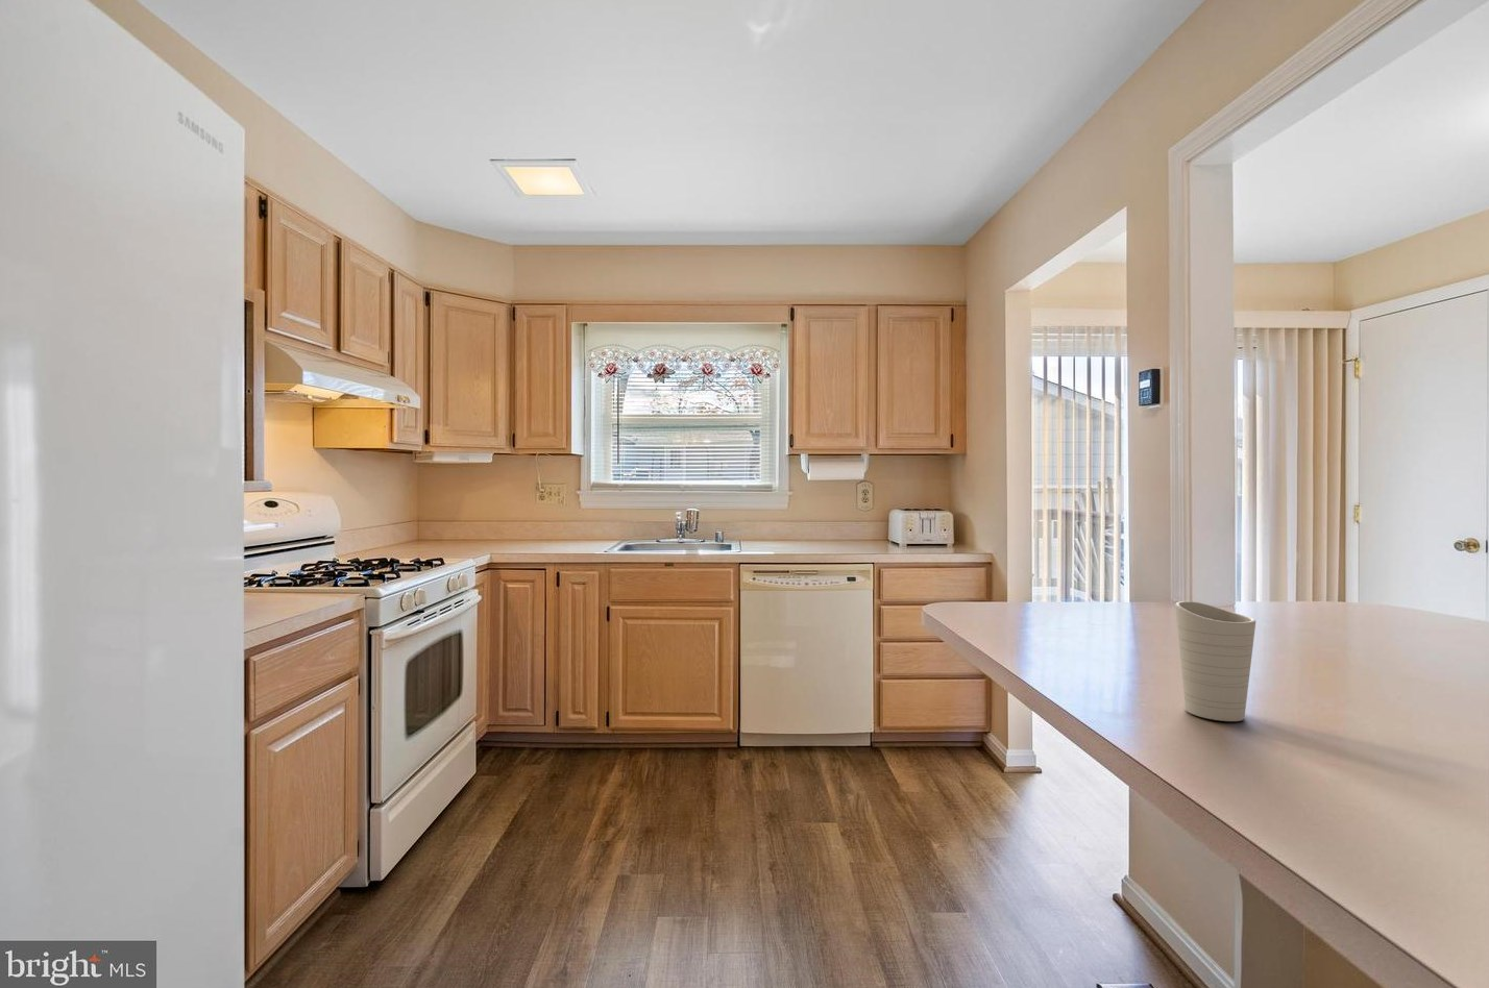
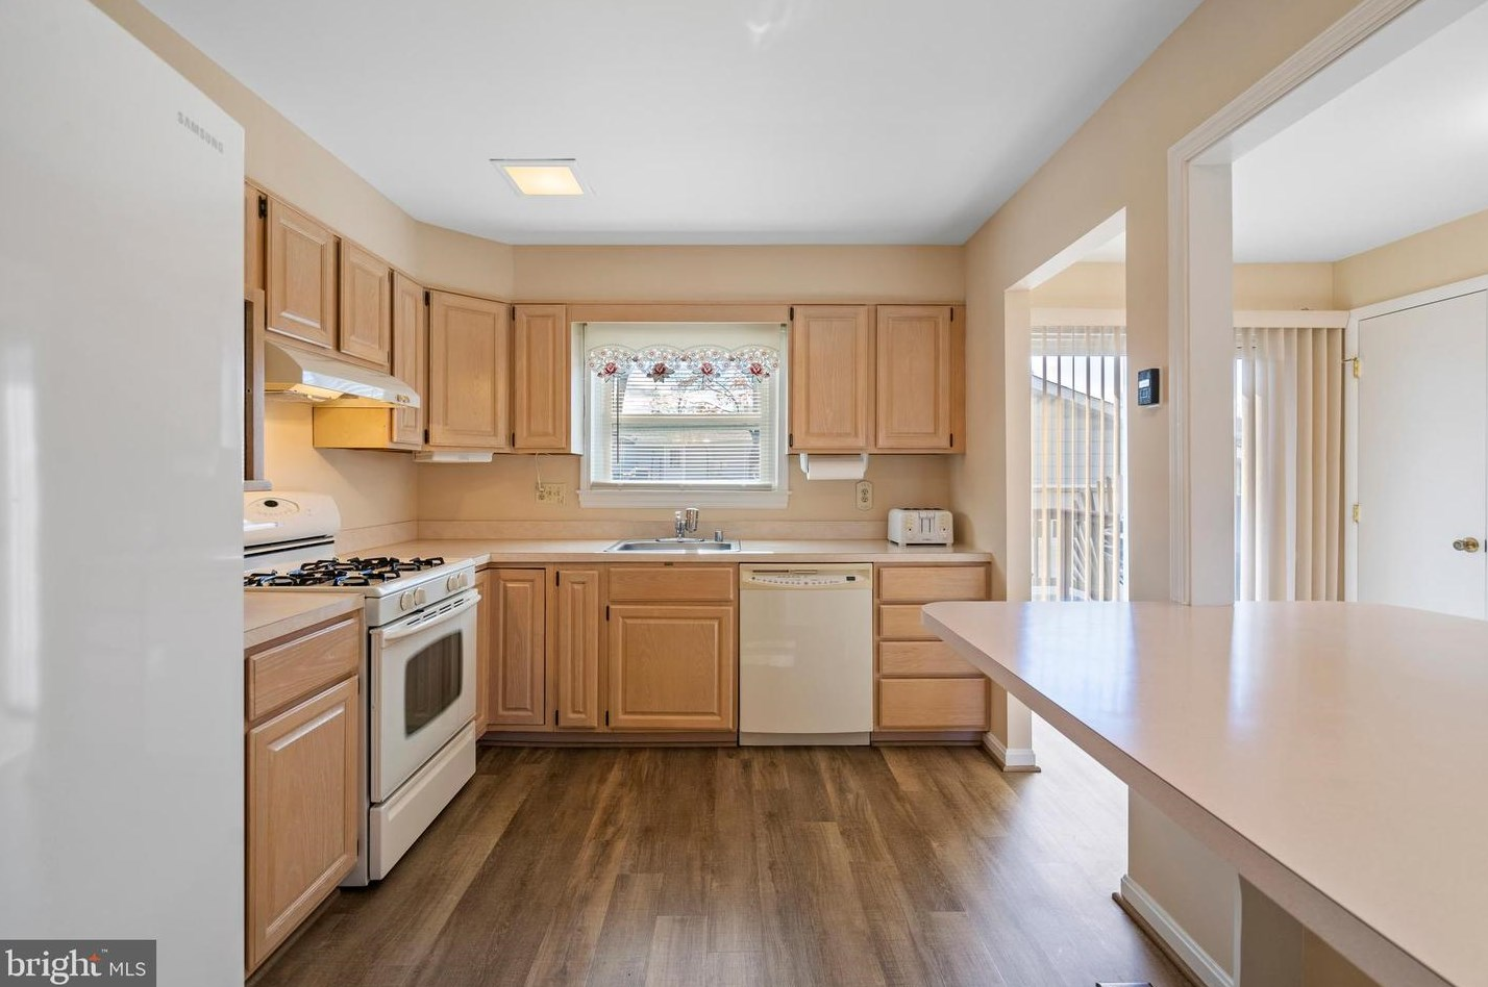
- cup [1174,600,1256,722]
